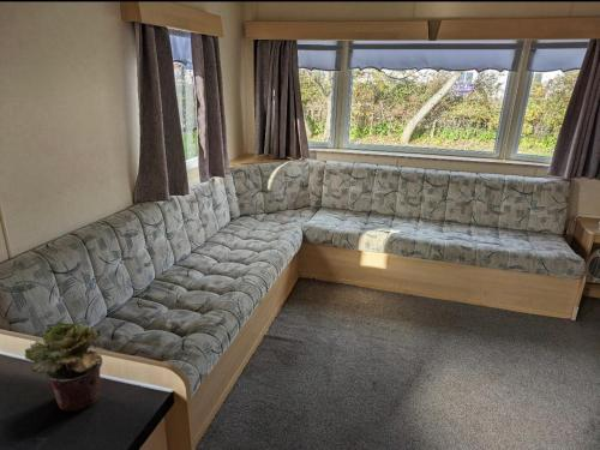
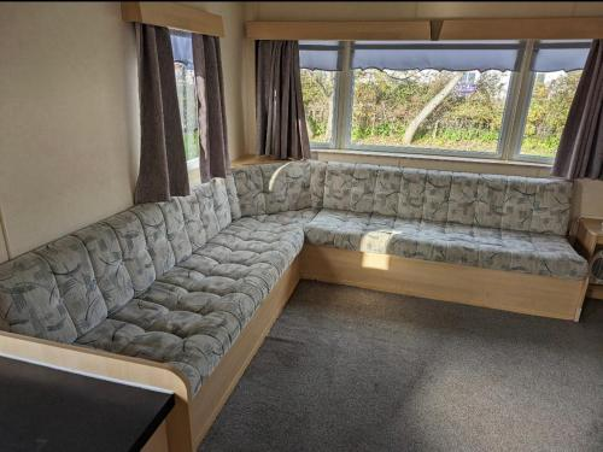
- potted plant [23,320,103,413]
